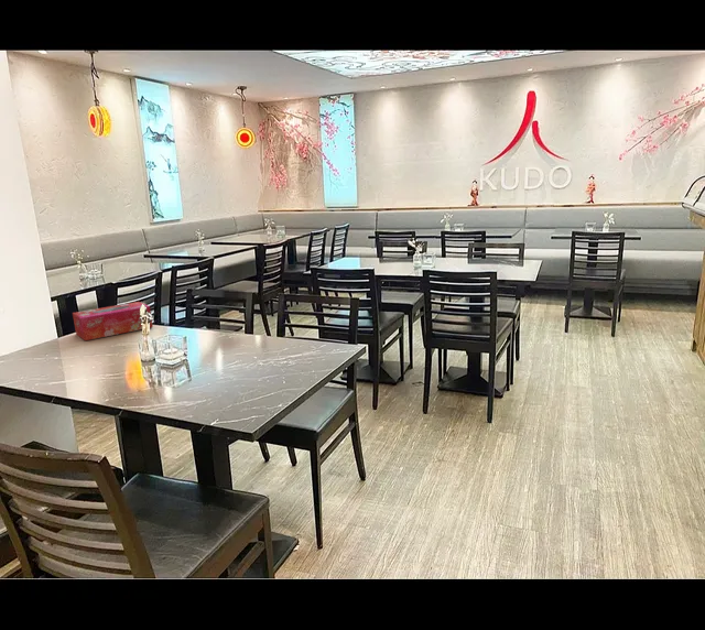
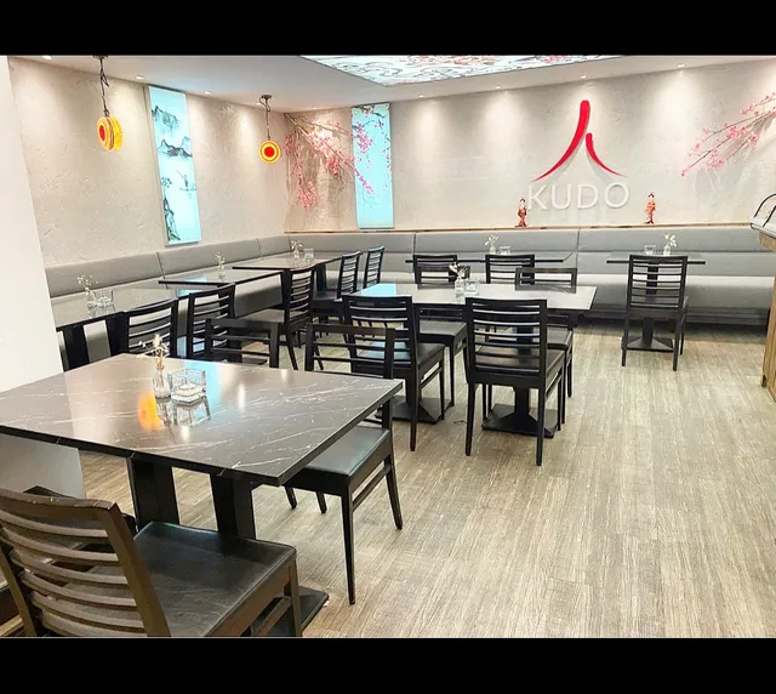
- tissue box [72,301,154,341]
